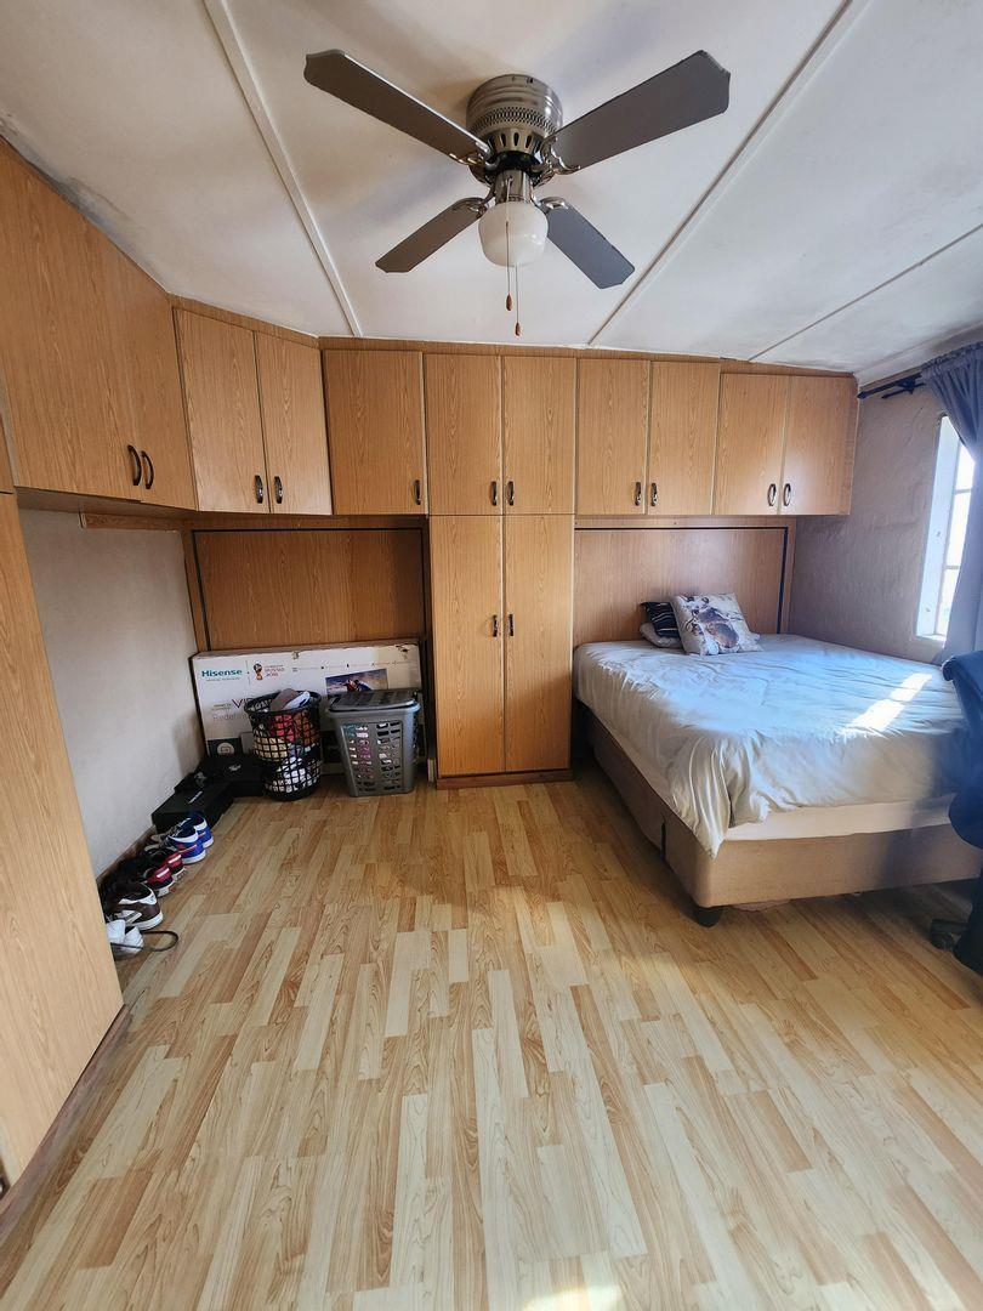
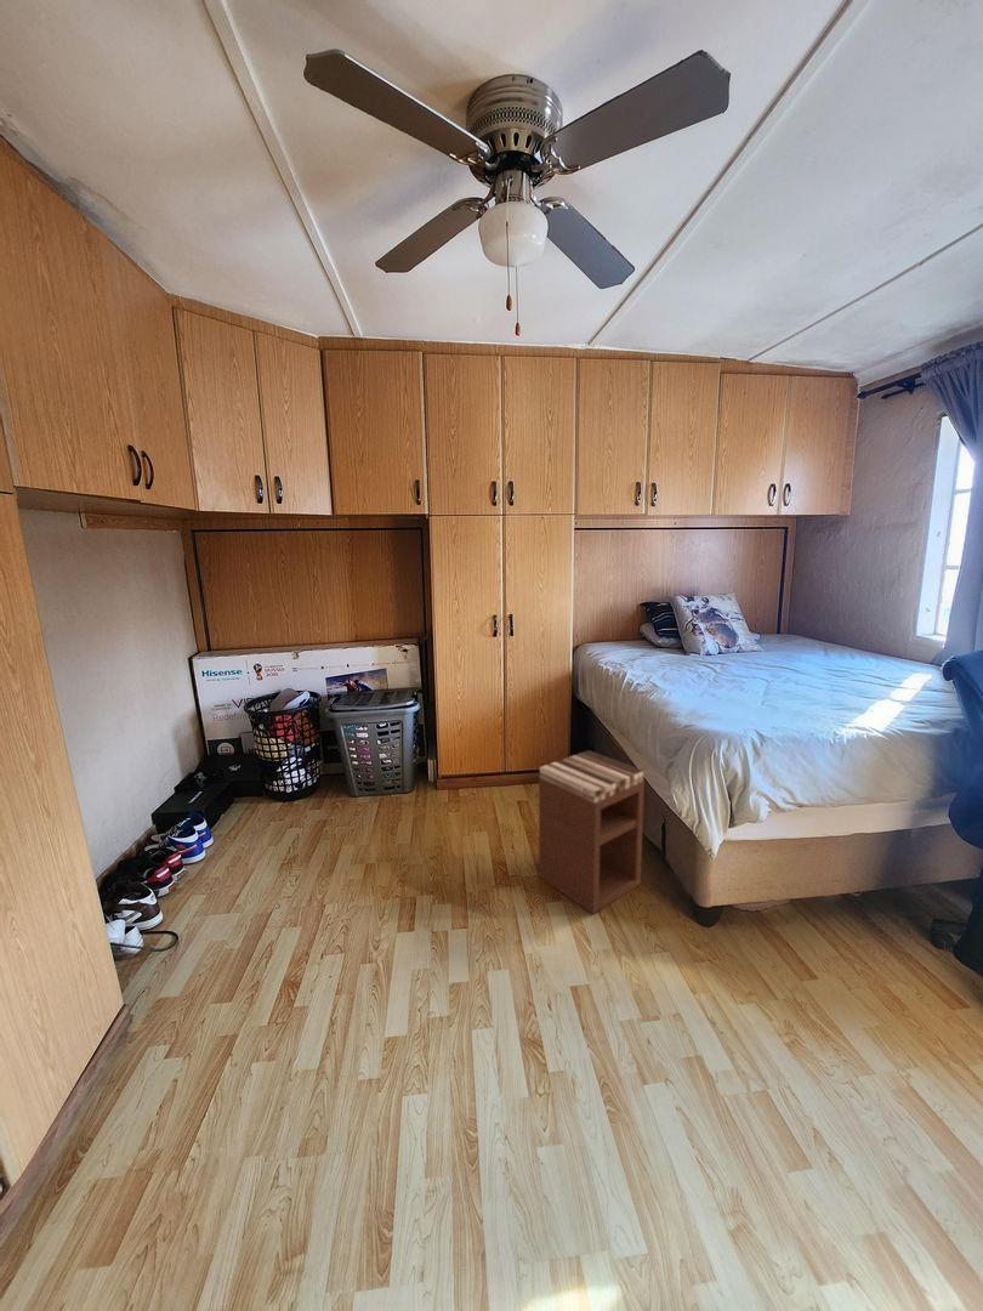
+ nightstand [538,749,646,915]
